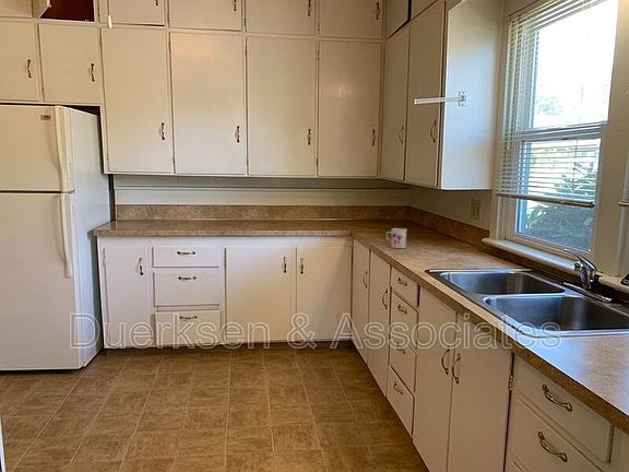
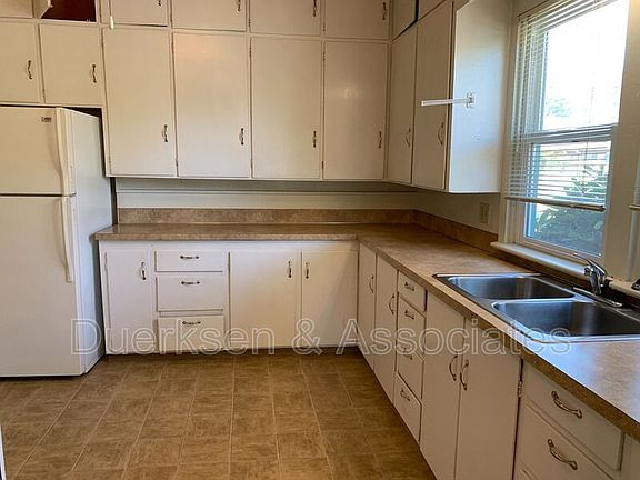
- mug [385,227,407,249]
